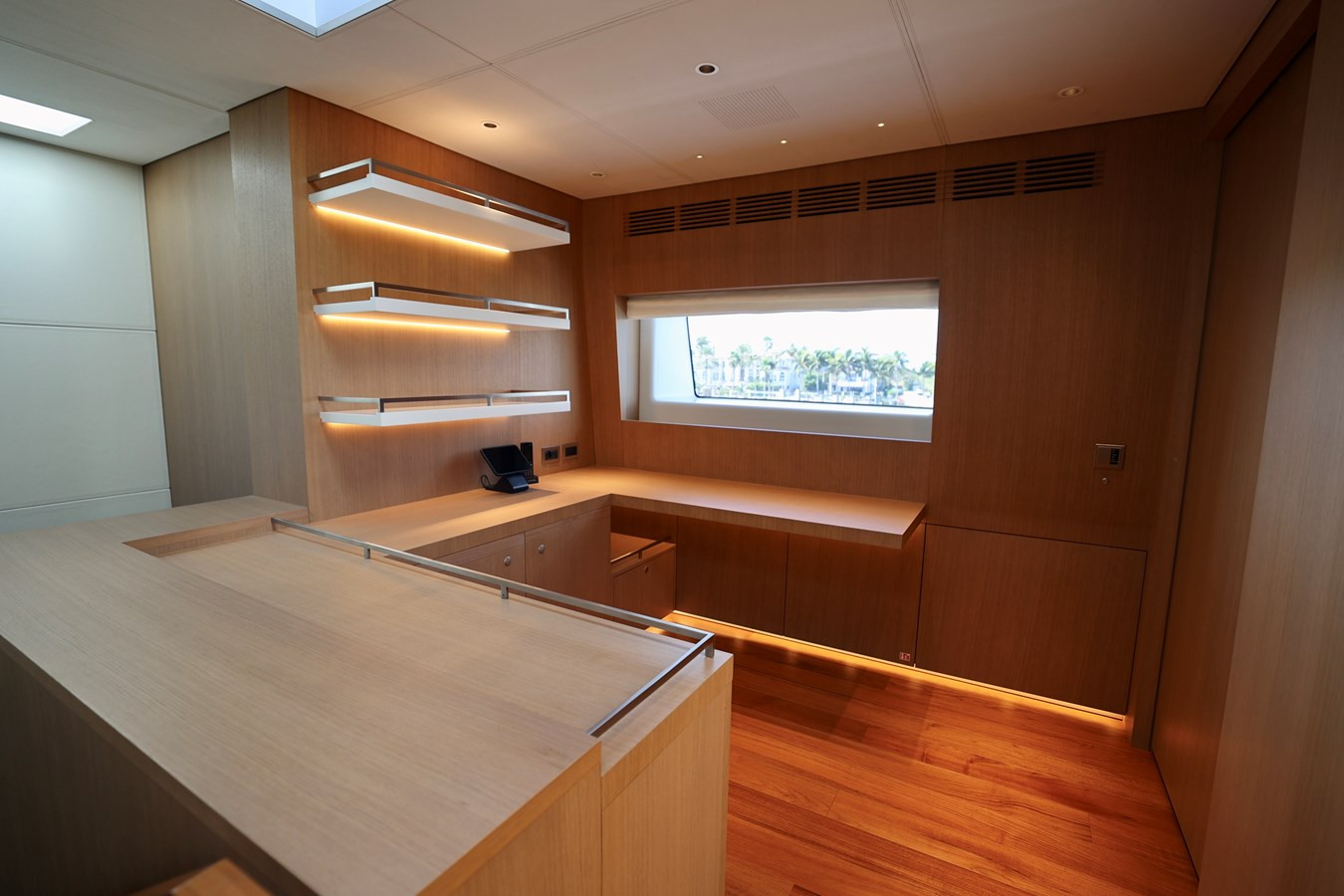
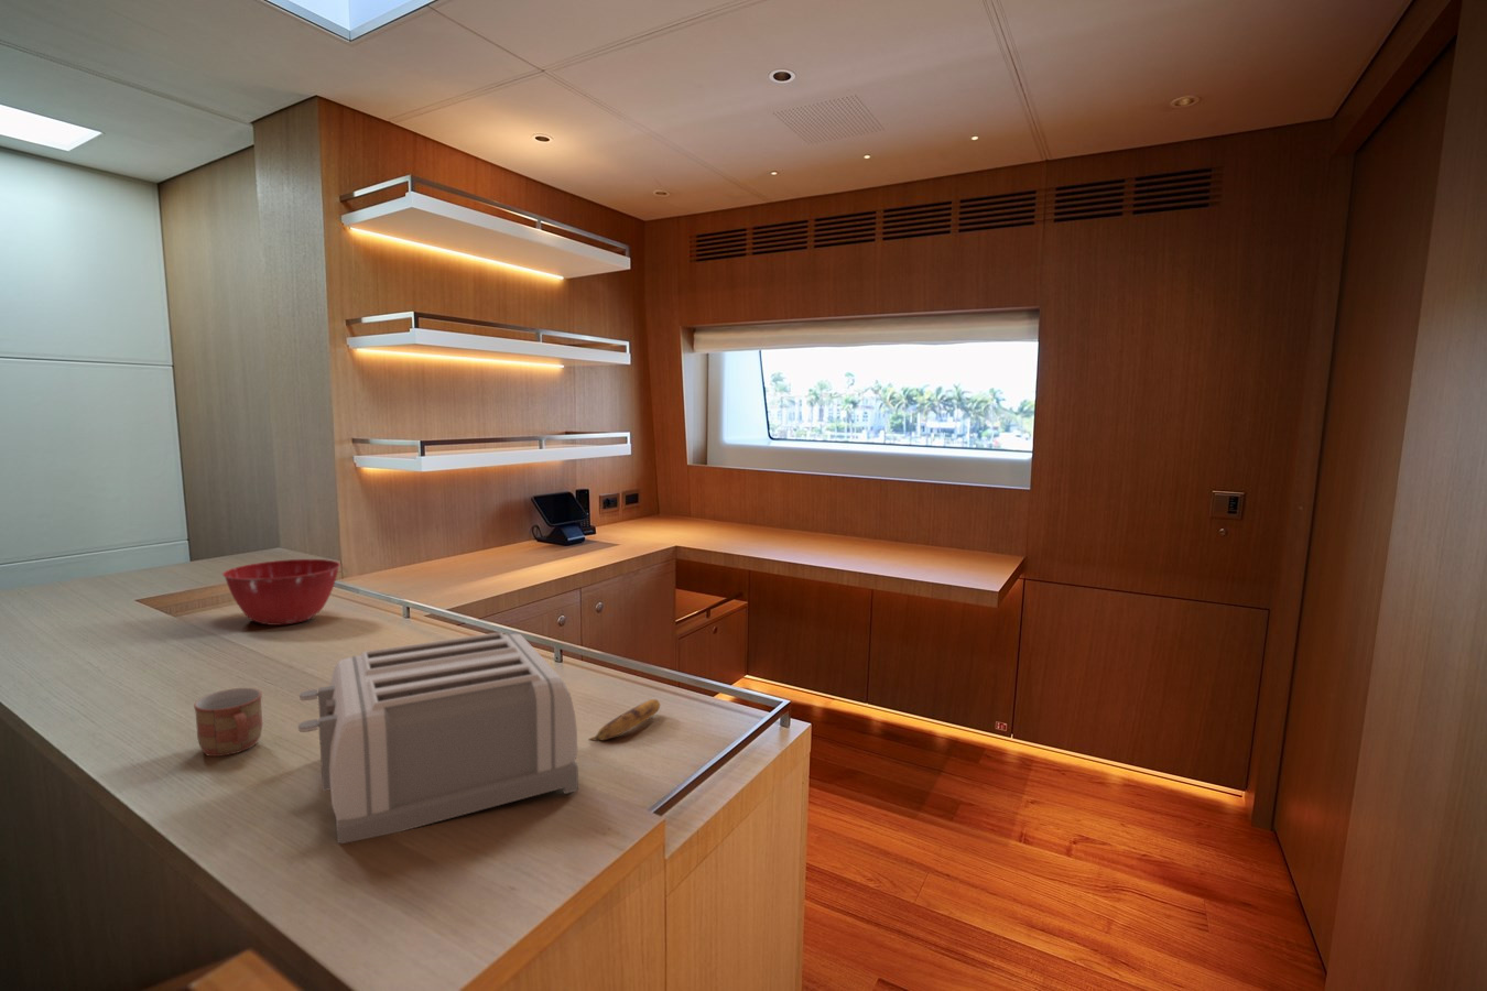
+ mug [193,687,263,758]
+ toaster [298,630,580,845]
+ mixing bowl [221,559,342,626]
+ banana [587,698,661,741]
